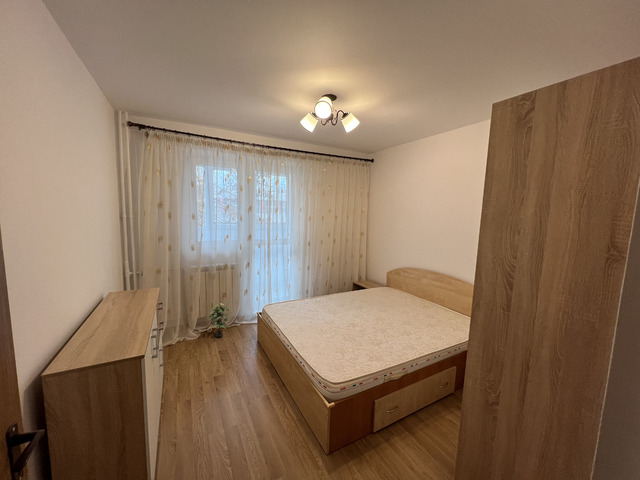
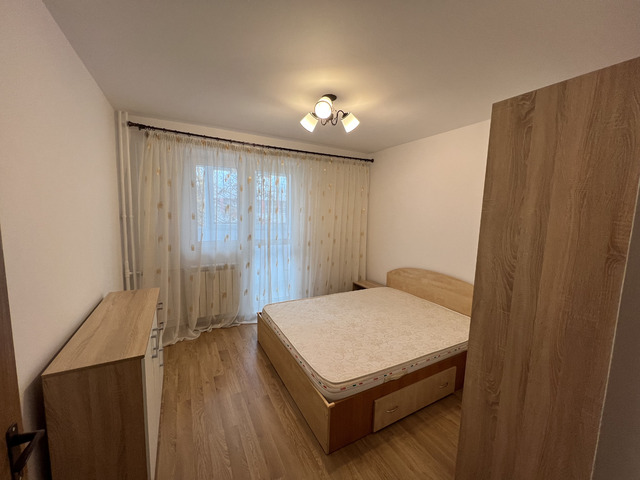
- potted plant [207,300,231,338]
